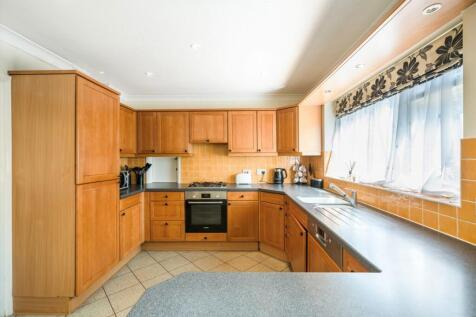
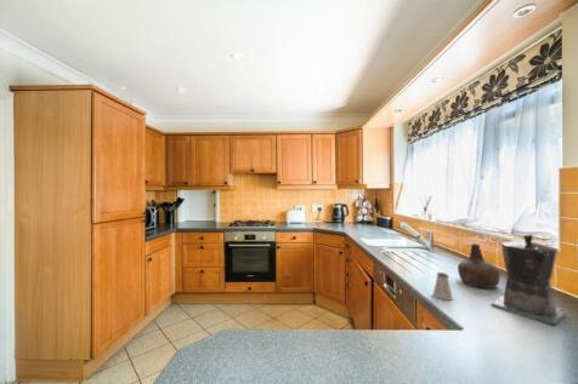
+ coffee maker [491,233,566,327]
+ bottle [457,242,501,290]
+ saltshaker [432,271,454,302]
